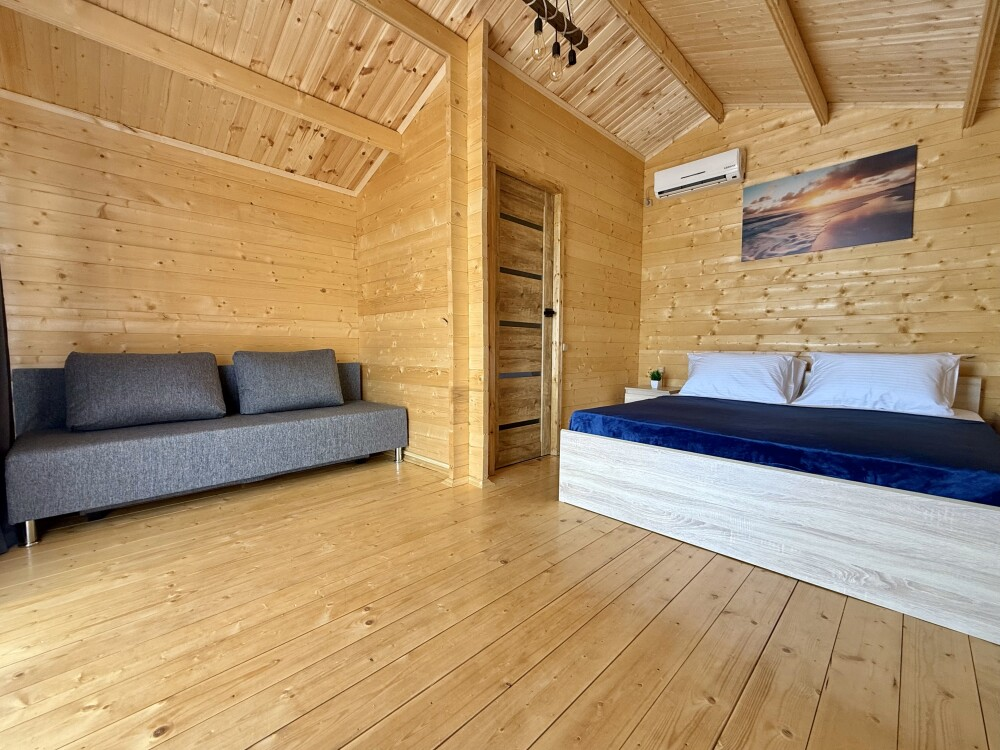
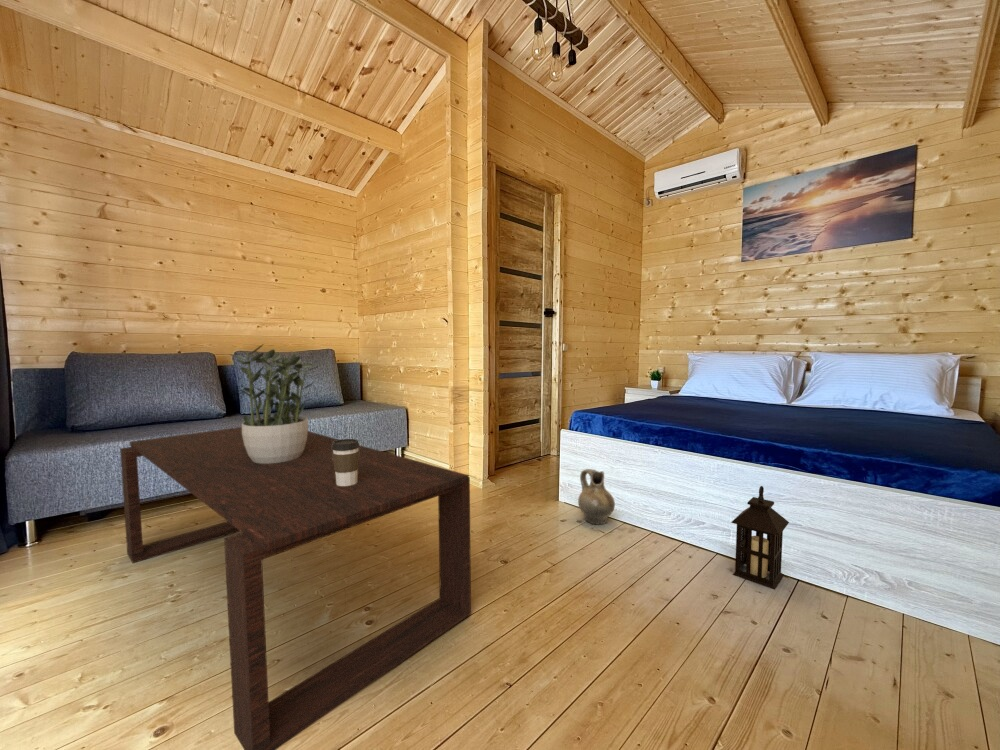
+ lantern [730,485,790,591]
+ coffee cup [332,438,360,486]
+ ceramic jug [577,468,616,526]
+ coffee table [119,426,472,750]
+ potted plant [228,344,320,463]
